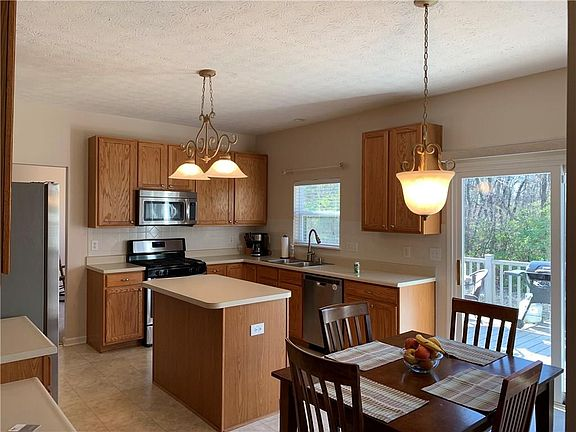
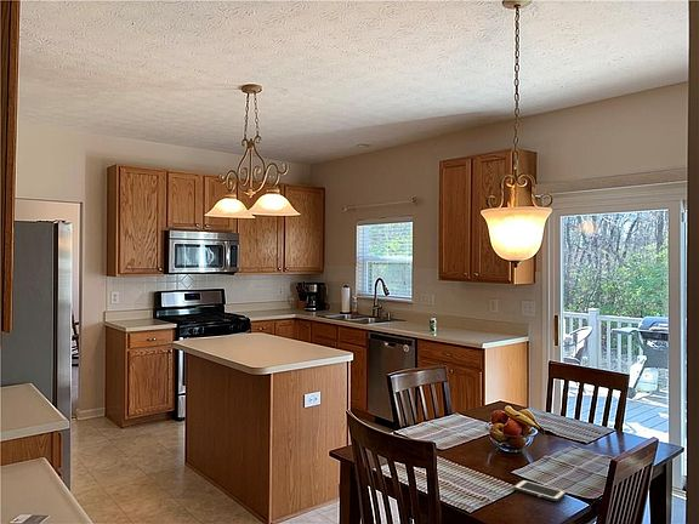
+ cell phone [512,479,567,502]
